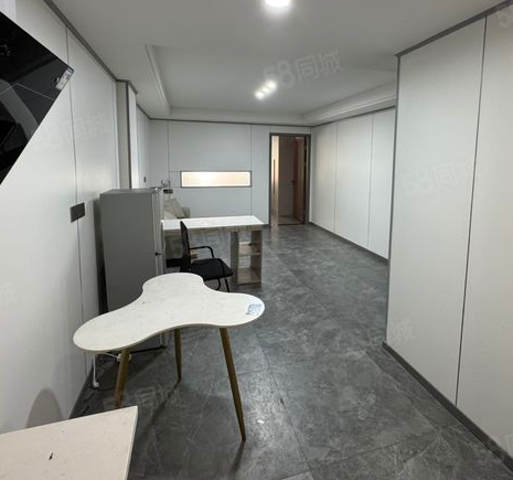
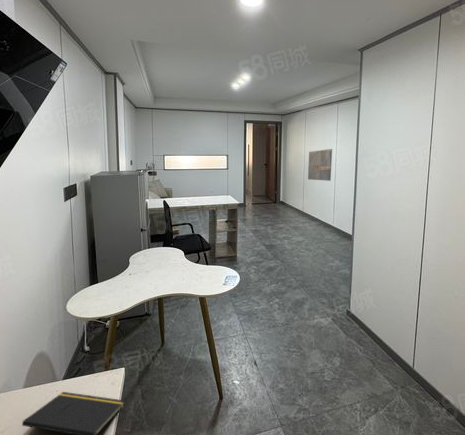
+ notepad [21,391,126,435]
+ wall art [307,148,333,182]
